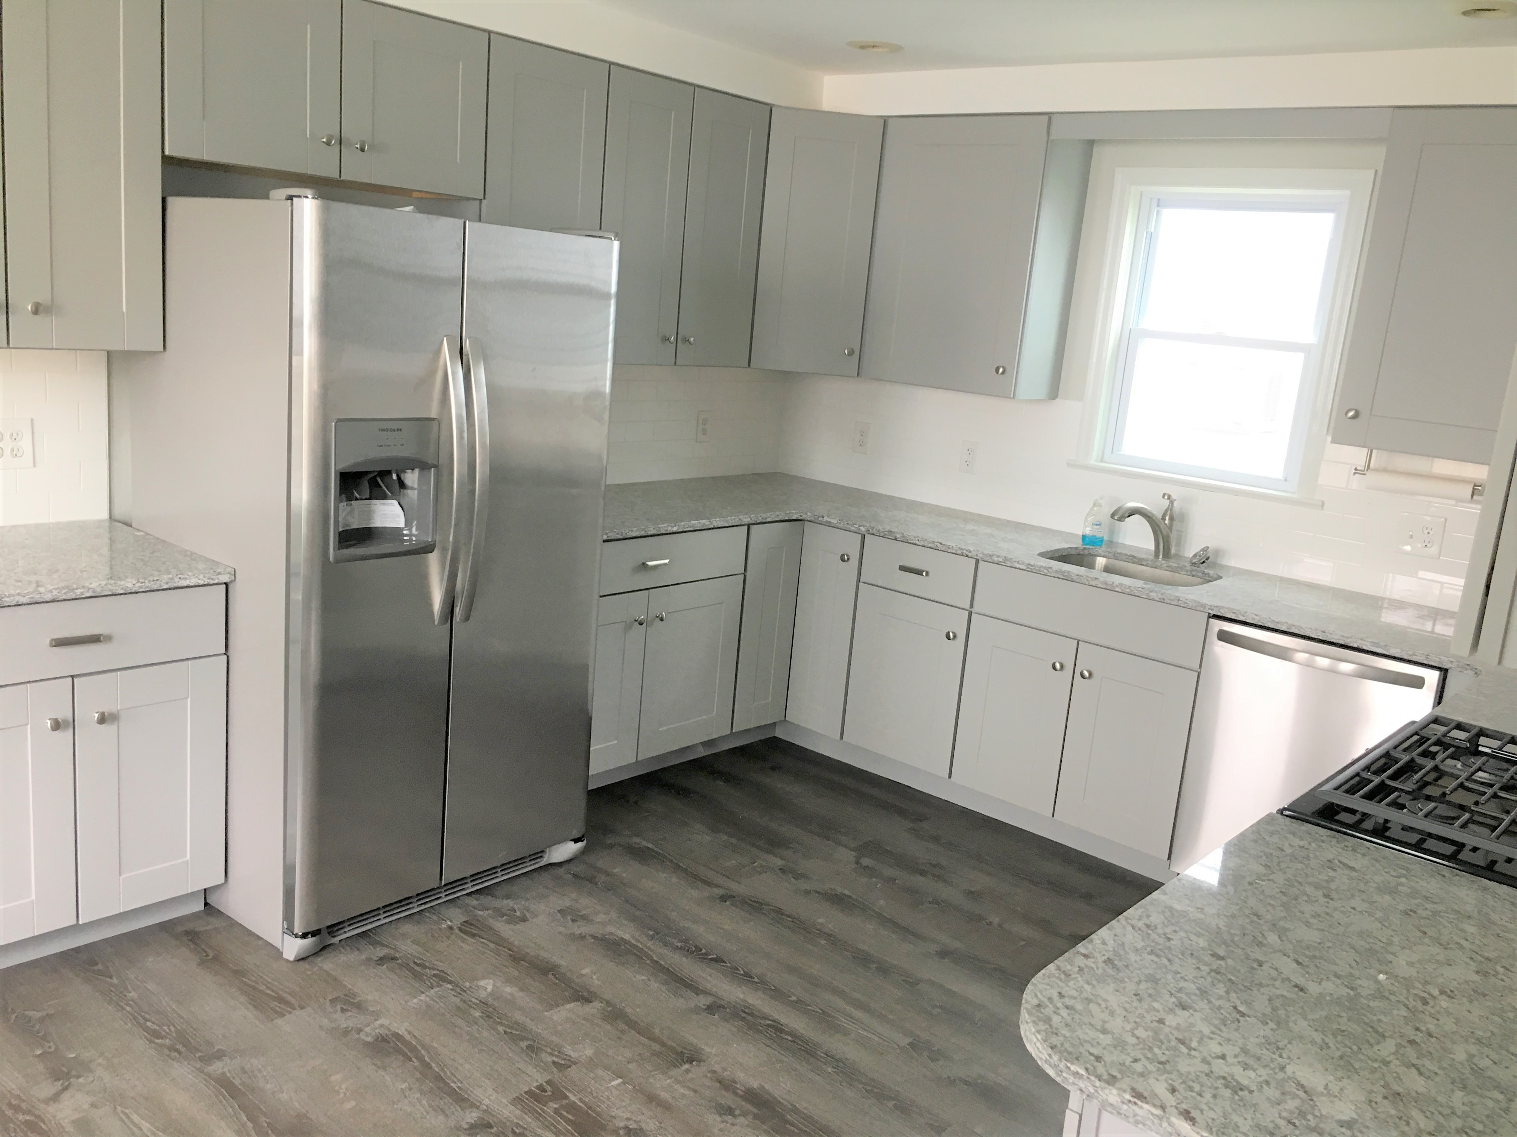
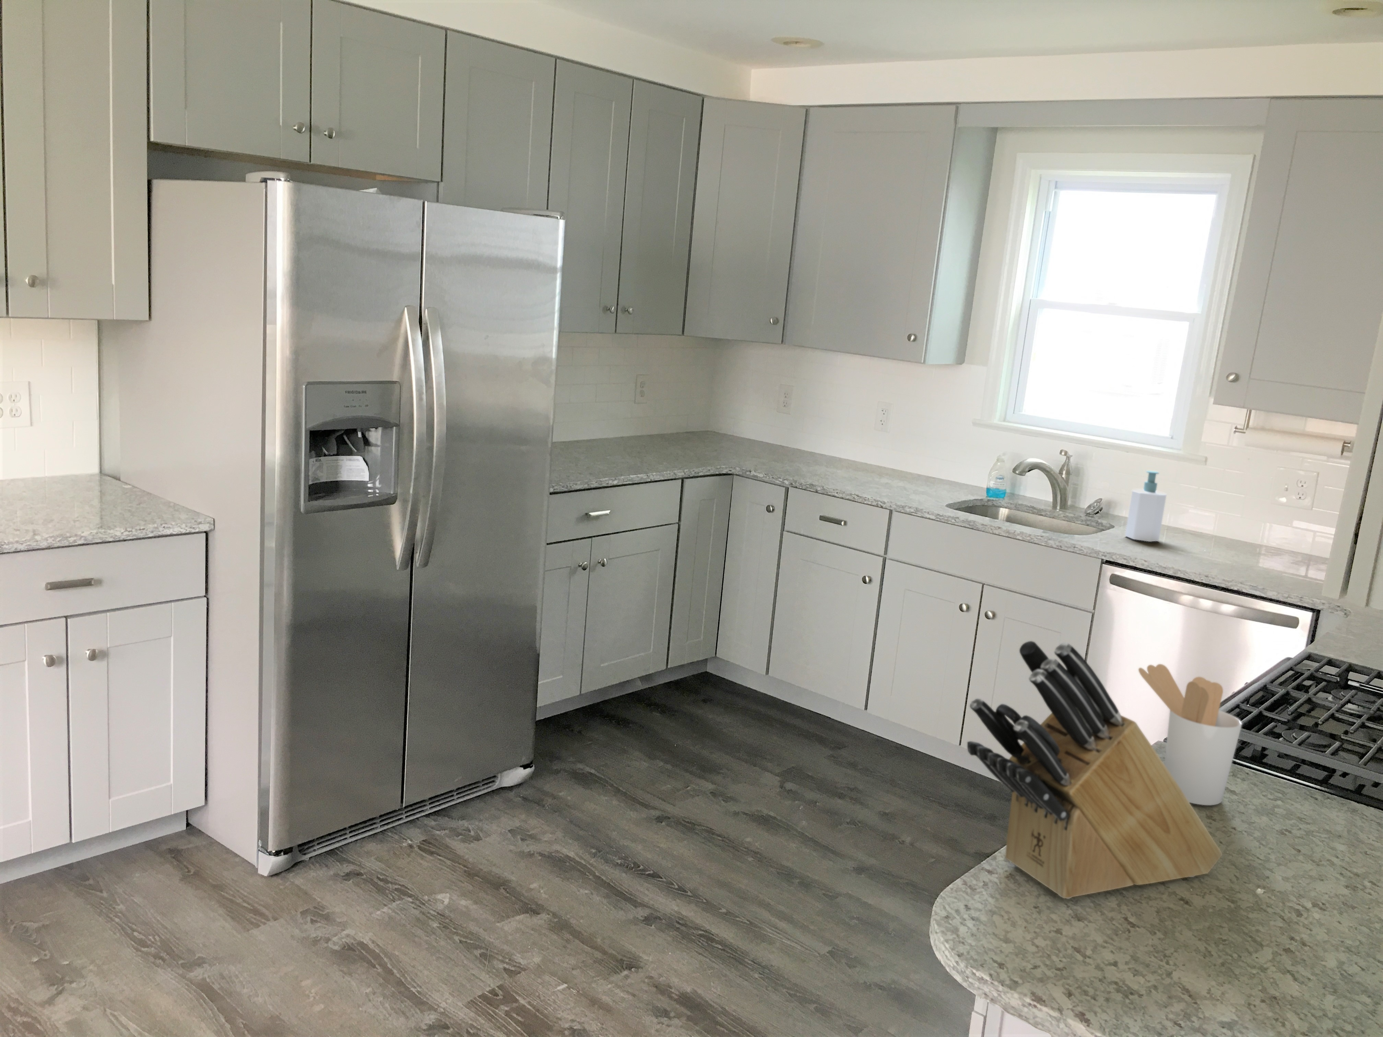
+ soap bottle [1125,471,1167,542]
+ knife block [967,640,1223,899]
+ utensil holder [1138,663,1243,806]
